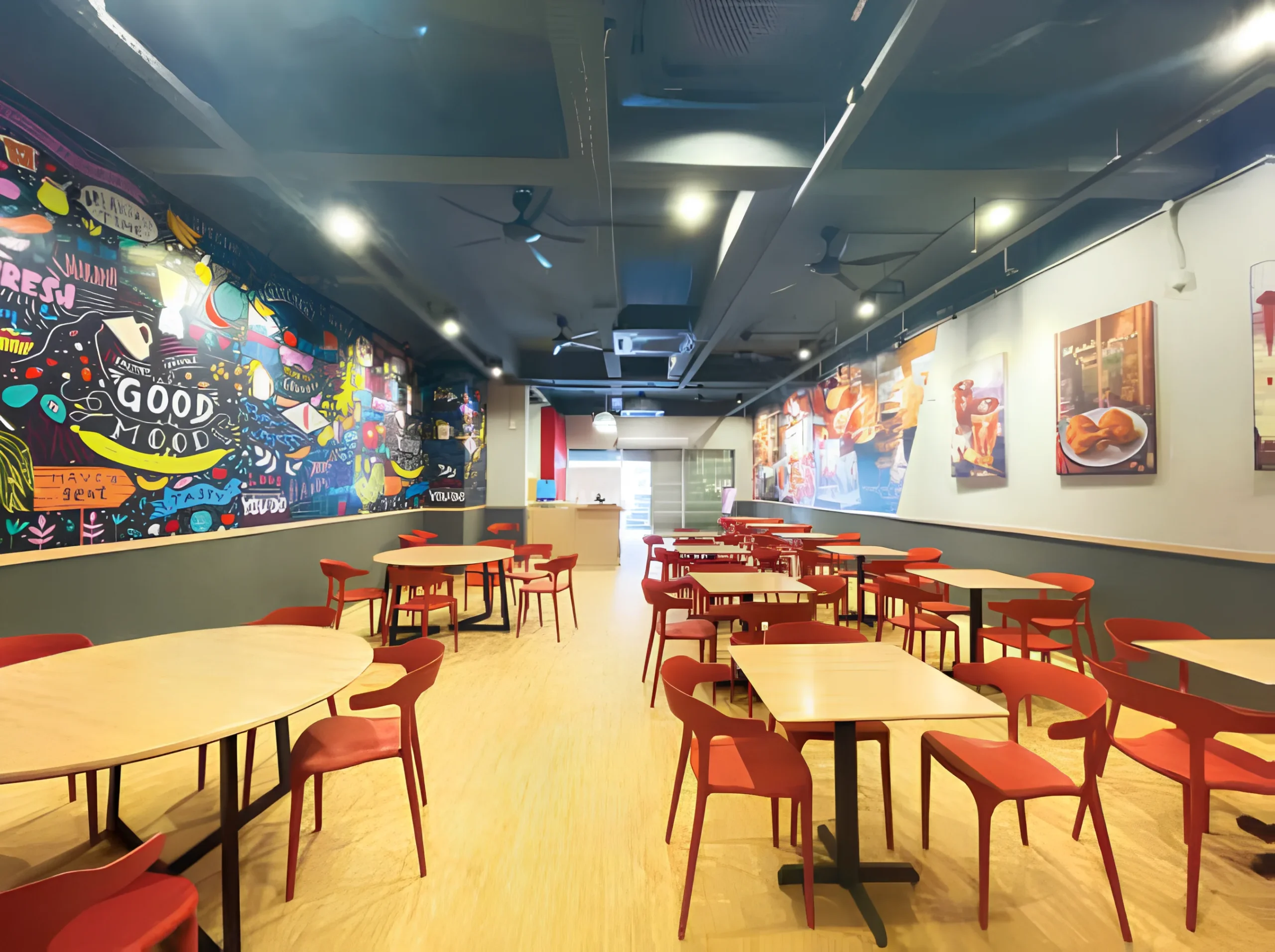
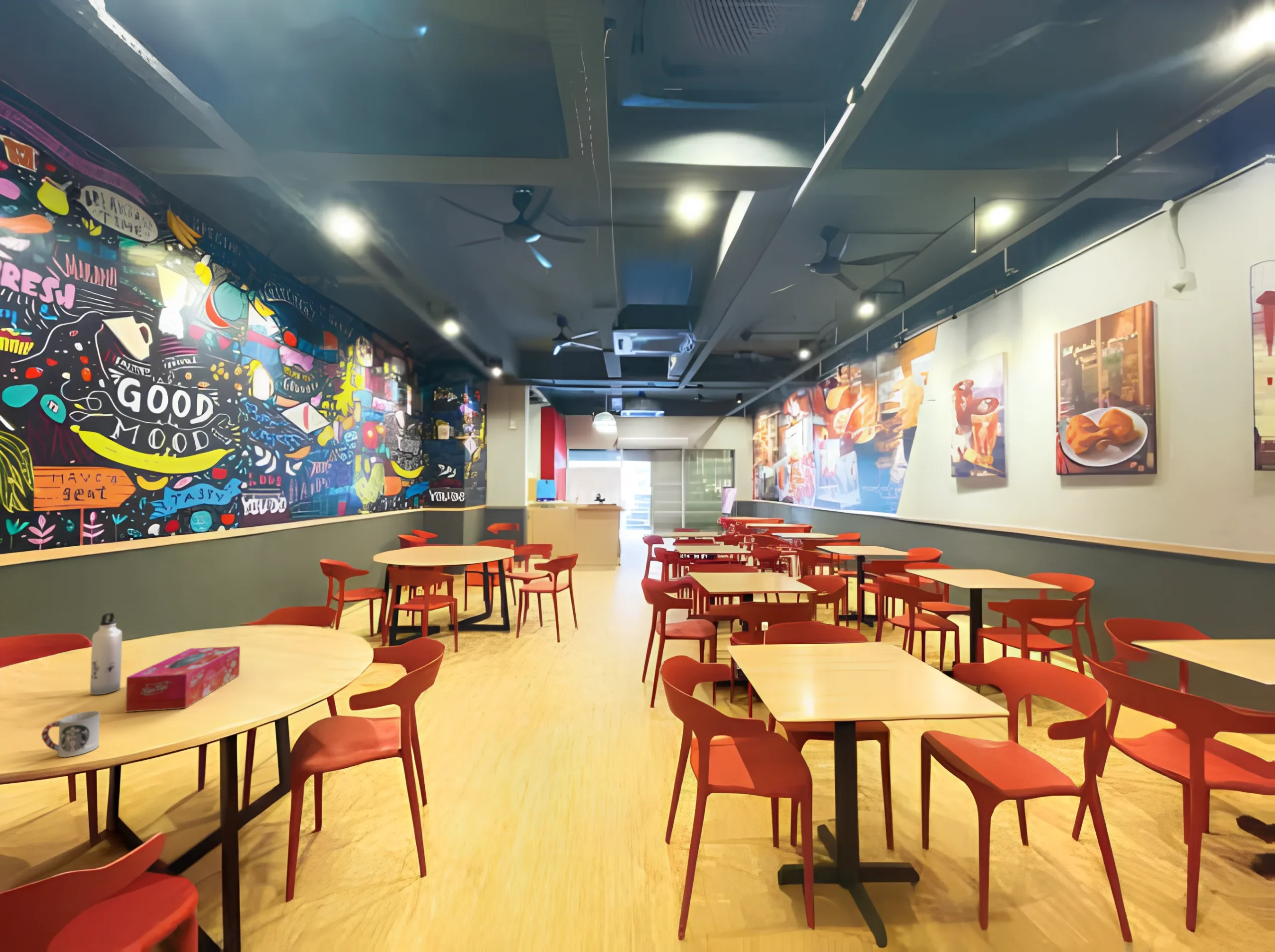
+ water bottle [90,612,123,695]
+ cup [41,711,101,757]
+ tissue box [125,646,241,713]
